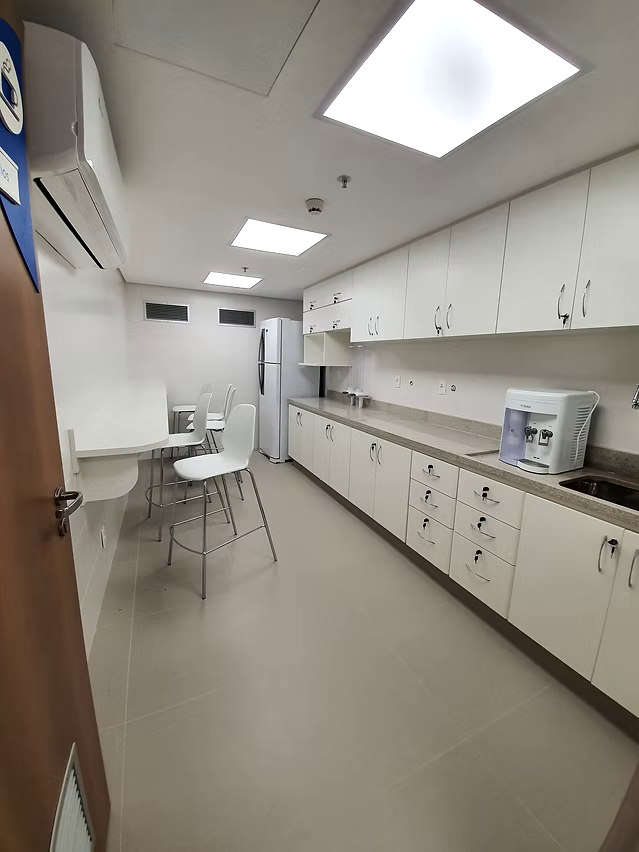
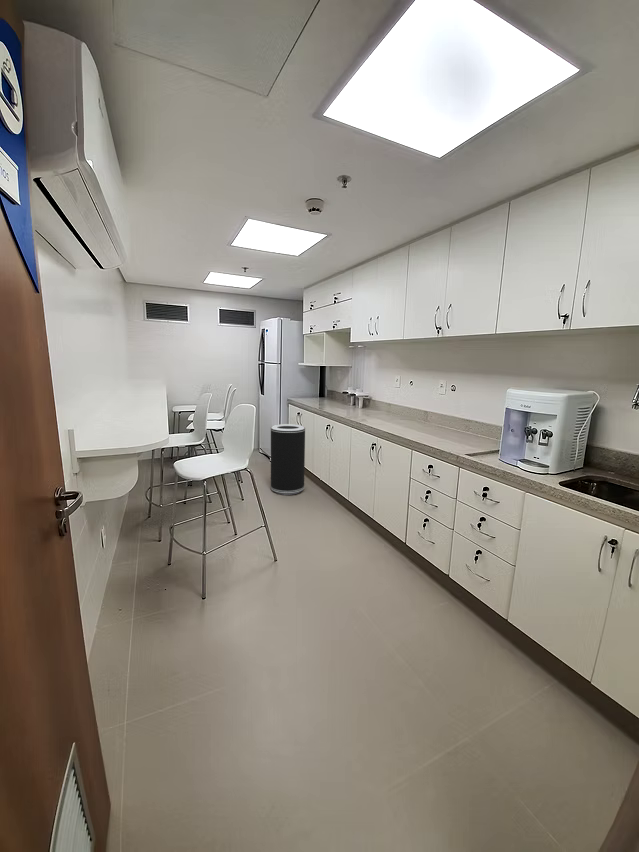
+ trash bin [270,423,306,496]
